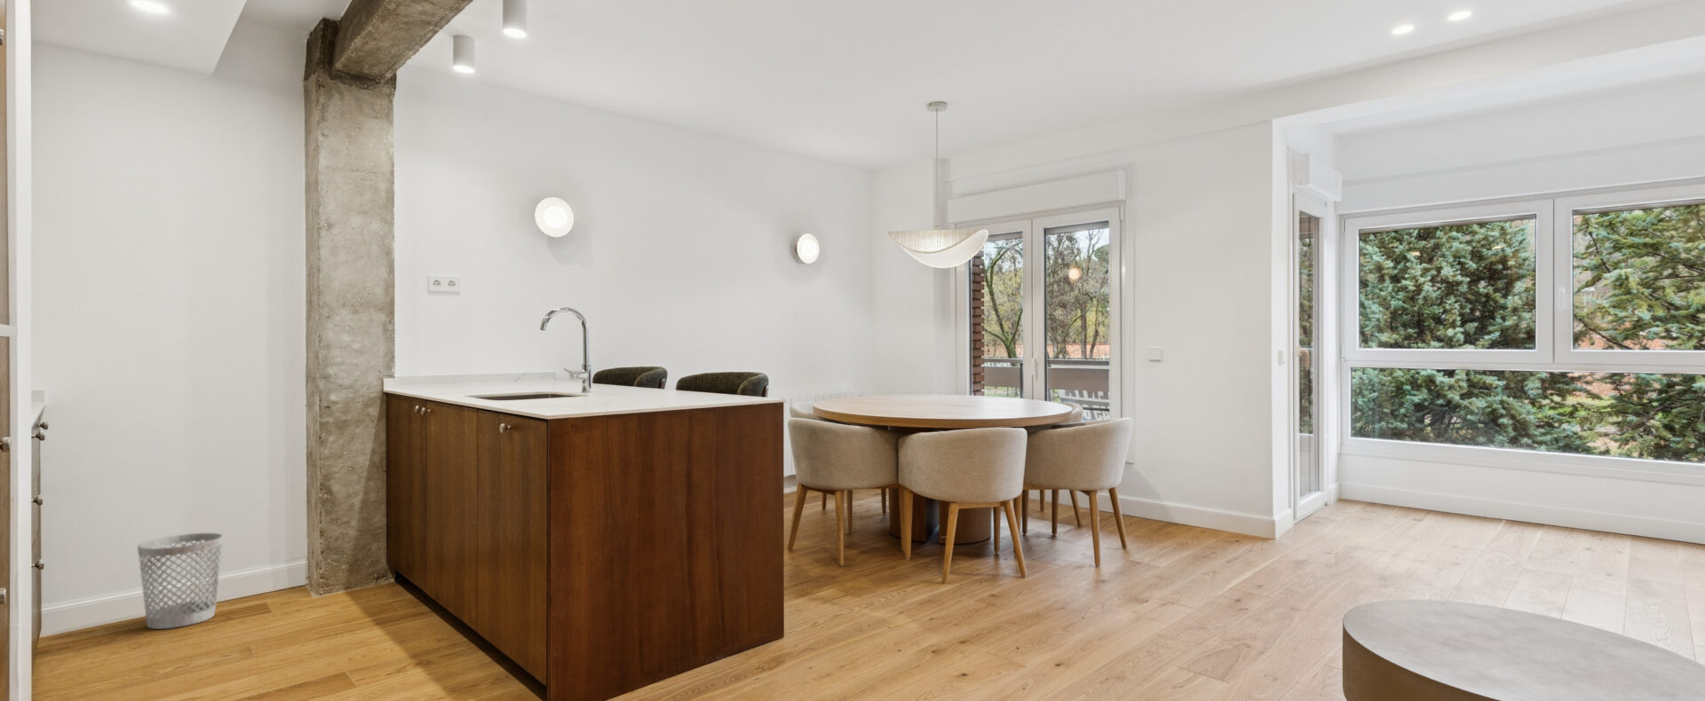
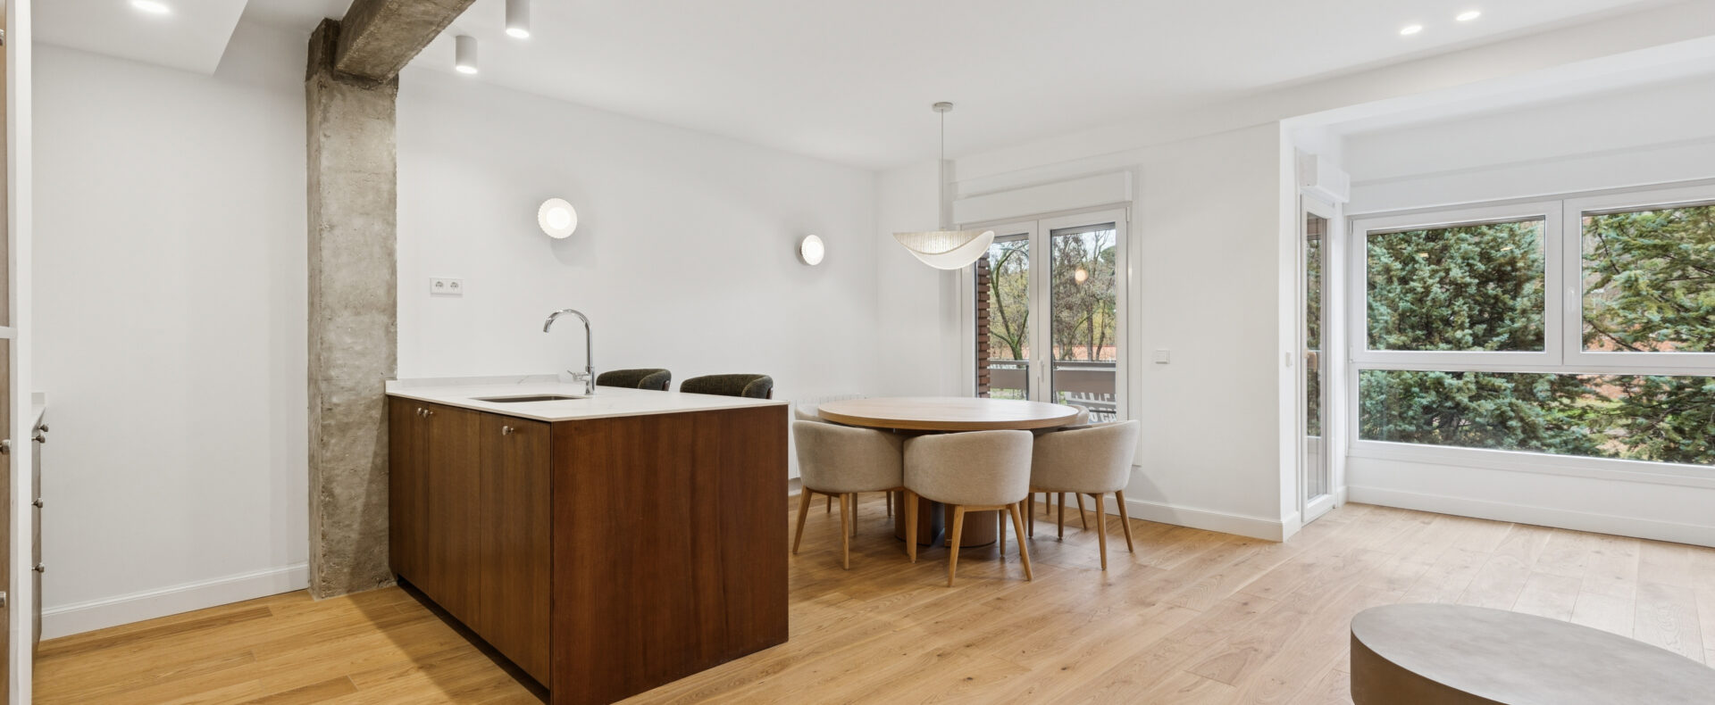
- wastebasket [137,533,224,630]
